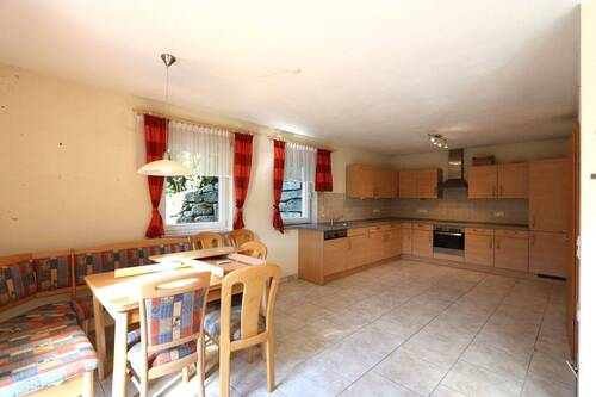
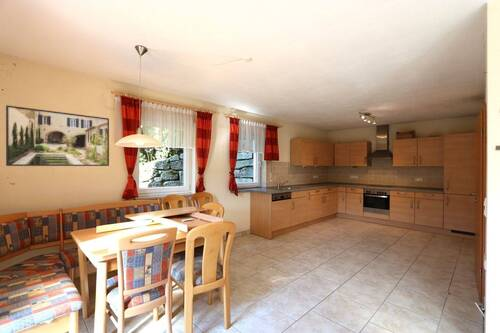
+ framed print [5,104,110,167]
